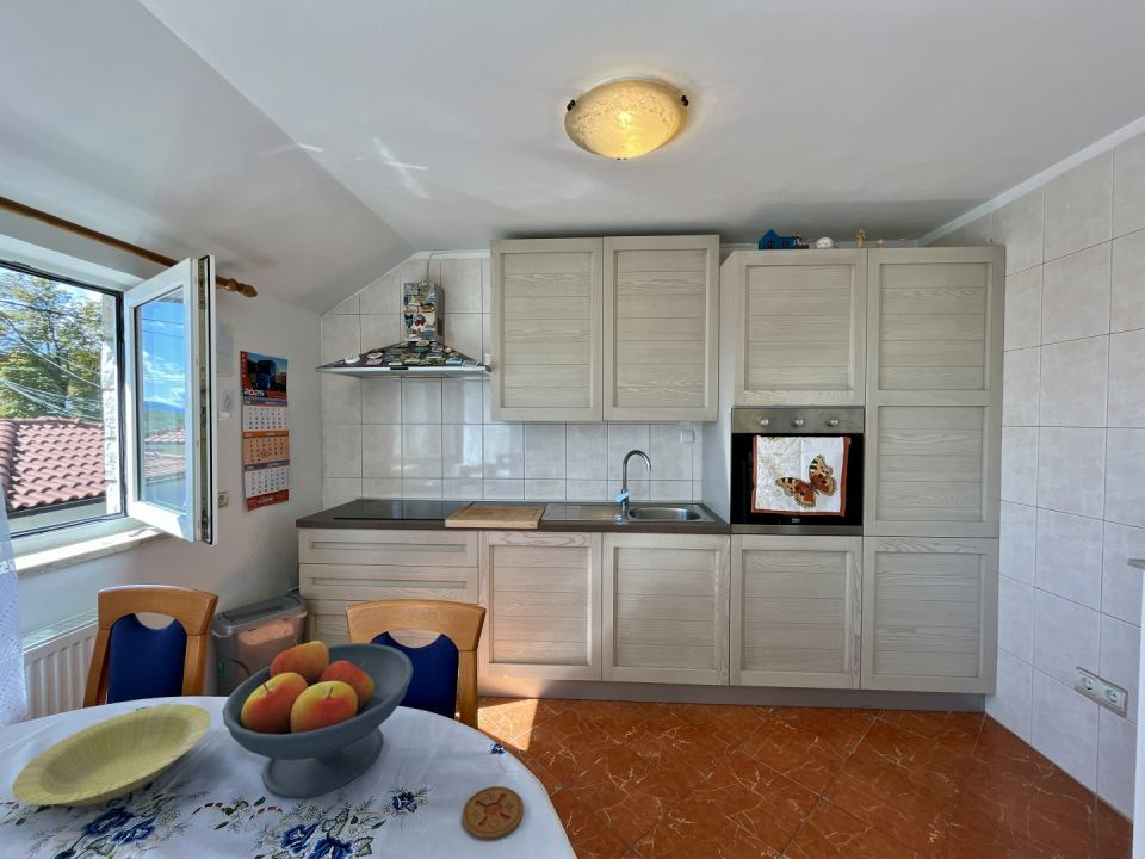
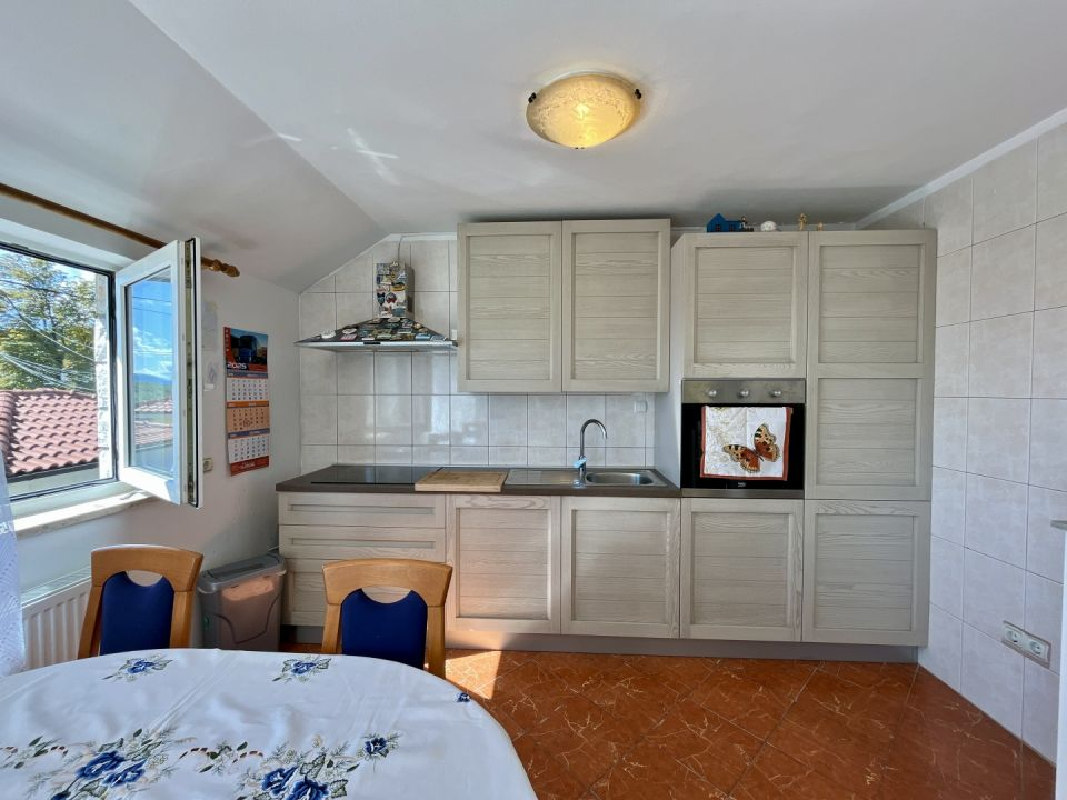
- fruit bowl [221,638,415,799]
- bowl [11,703,212,808]
- coaster [462,785,525,841]
